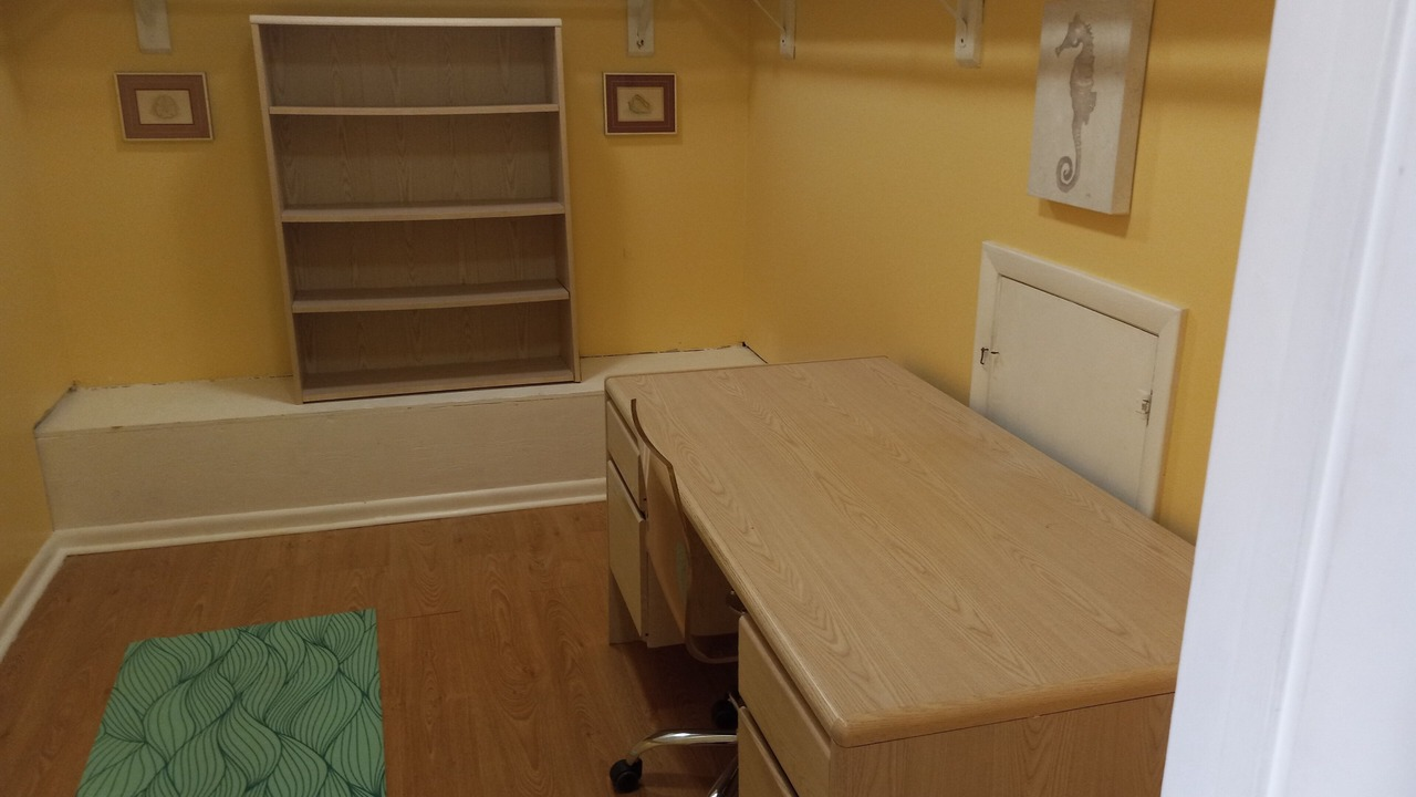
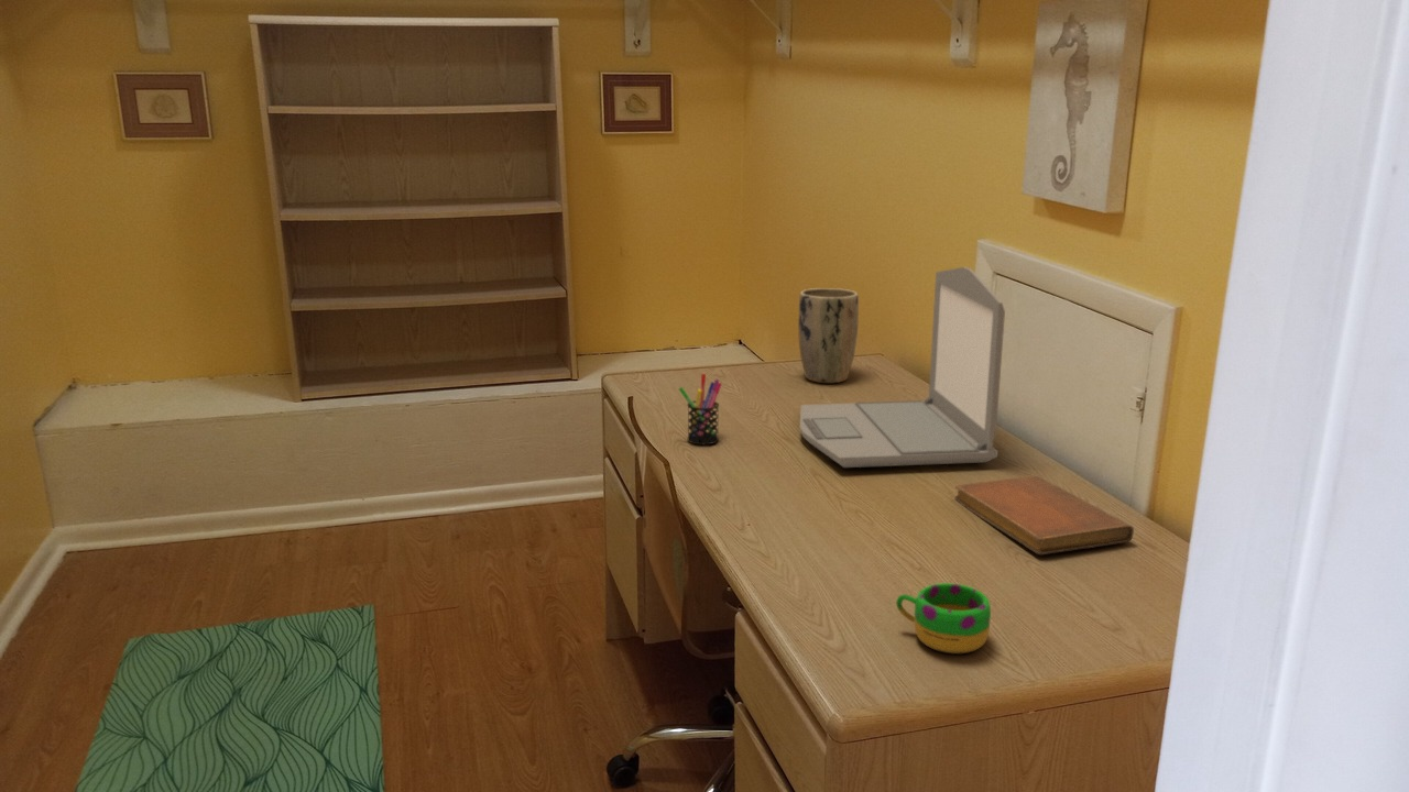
+ pen holder [678,373,723,446]
+ mug [895,582,992,656]
+ laptop [799,266,1006,469]
+ plant pot [797,287,860,384]
+ notebook [953,475,1135,556]
